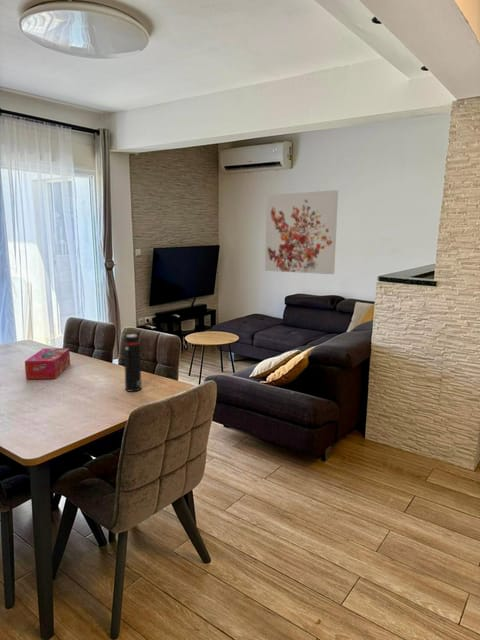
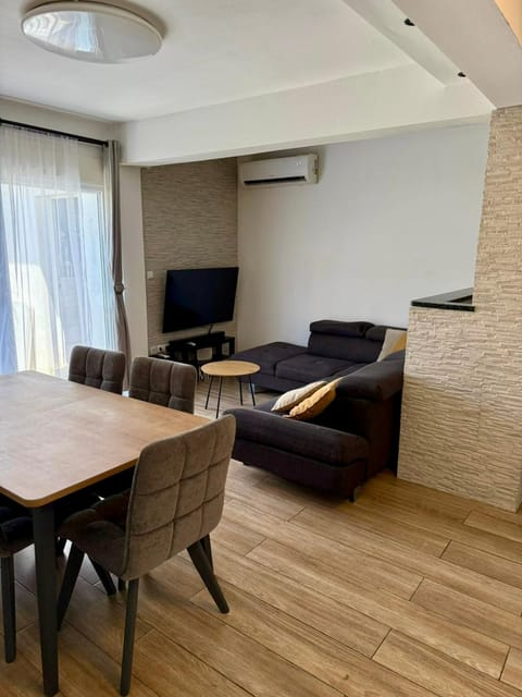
- wall art [264,189,339,275]
- tissue box [24,347,71,380]
- water bottle [123,333,142,393]
